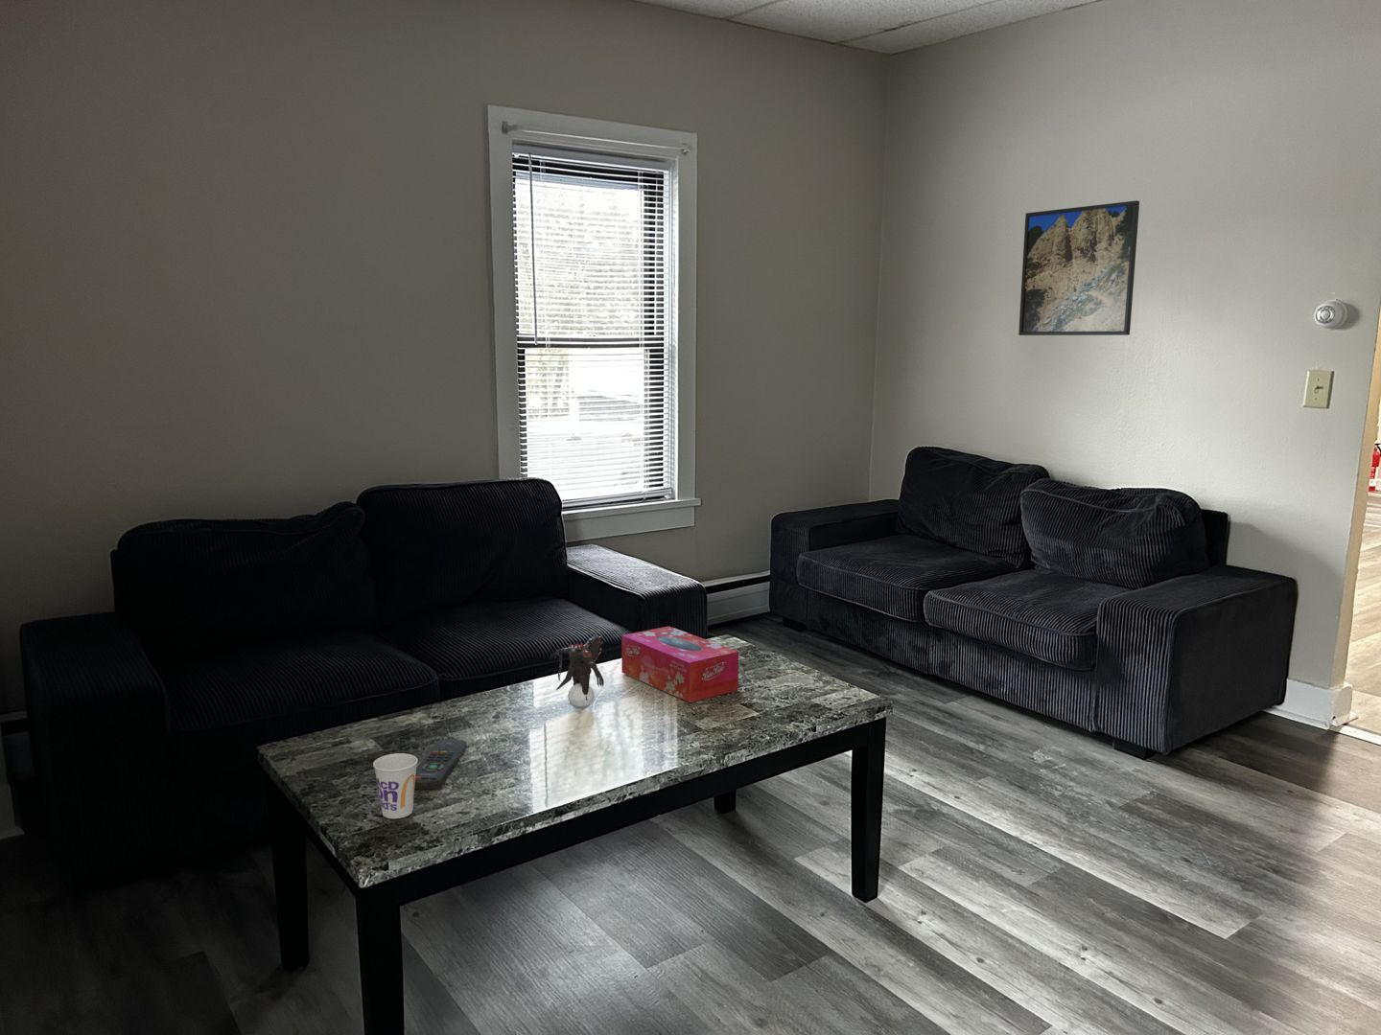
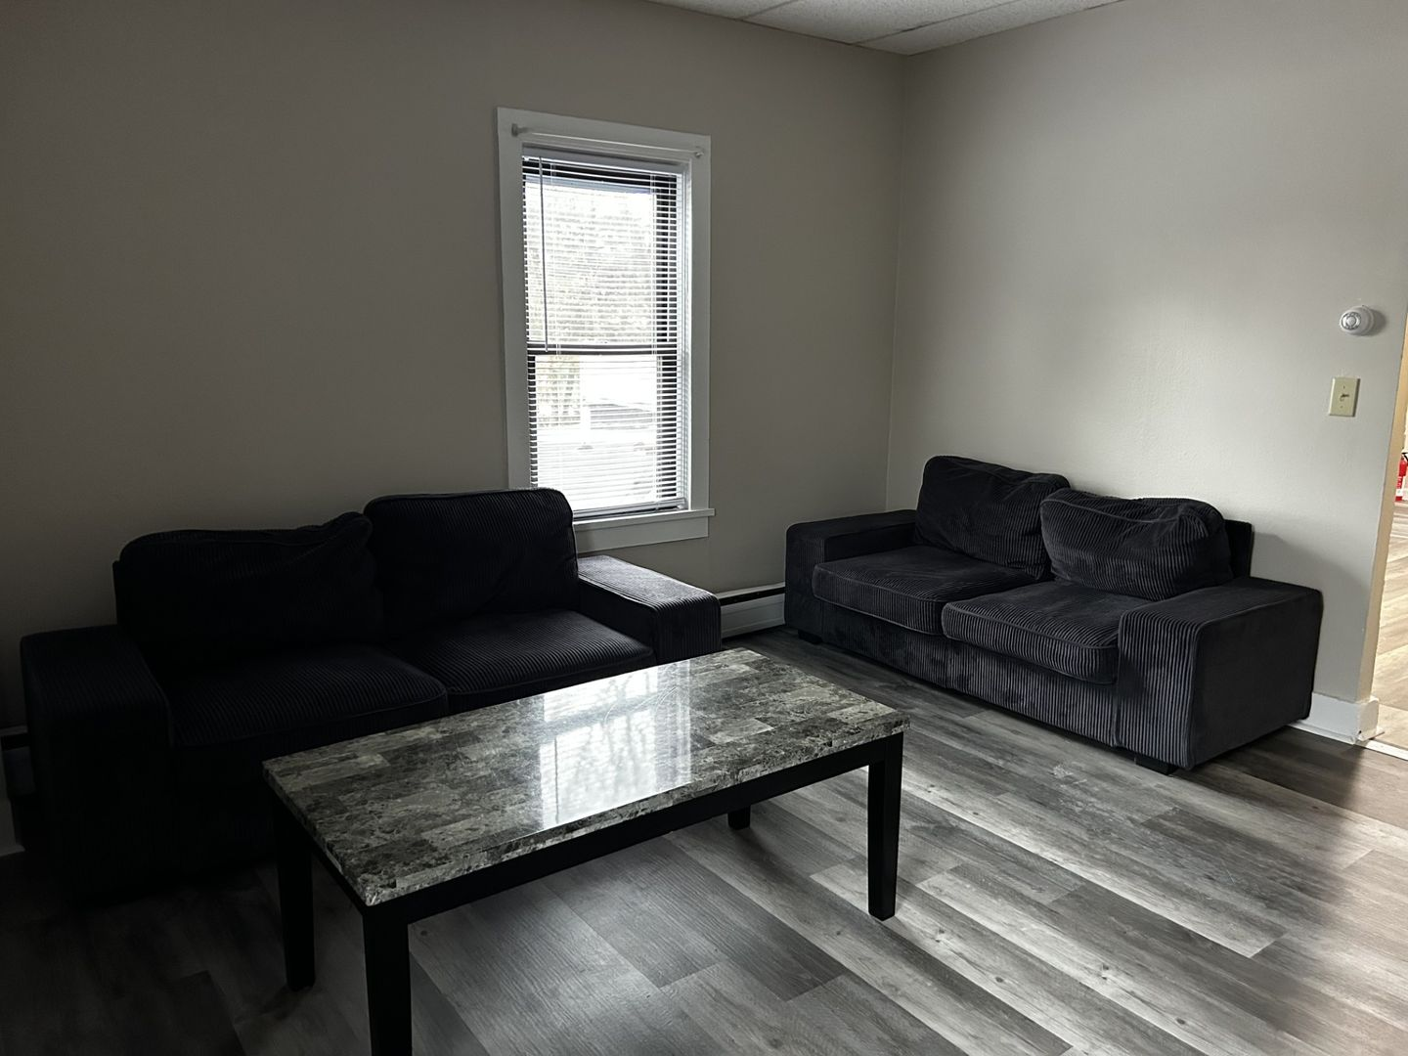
- toy figurine [548,635,606,710]
- cup [372,752,419,820]
- remote control [414,738,468,790]
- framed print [1018,199,1141,336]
- tissue box [621,625,739,703]
